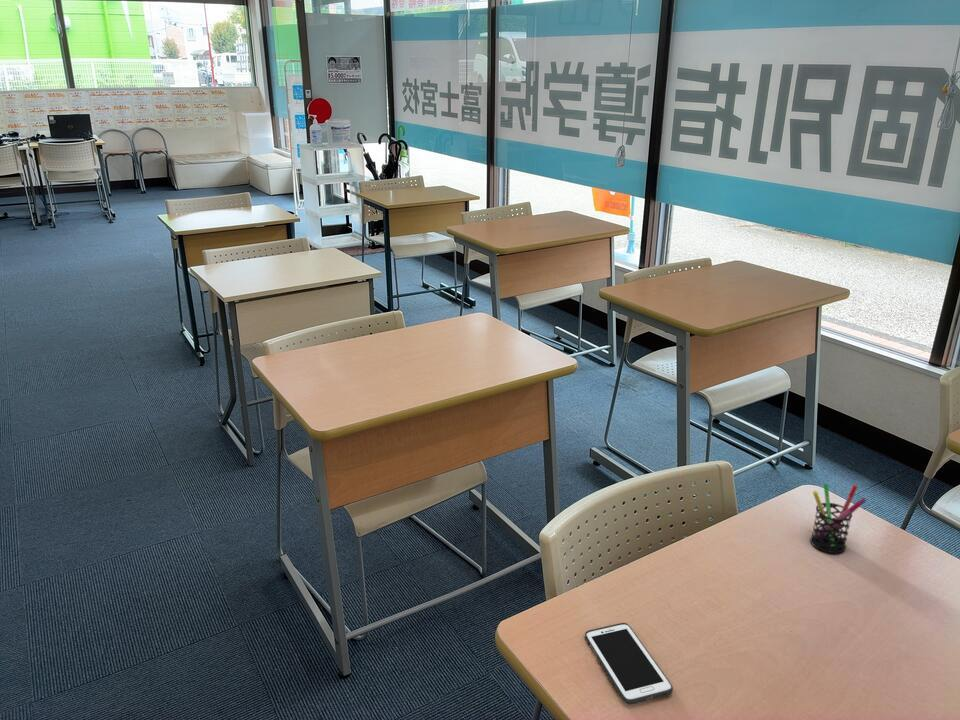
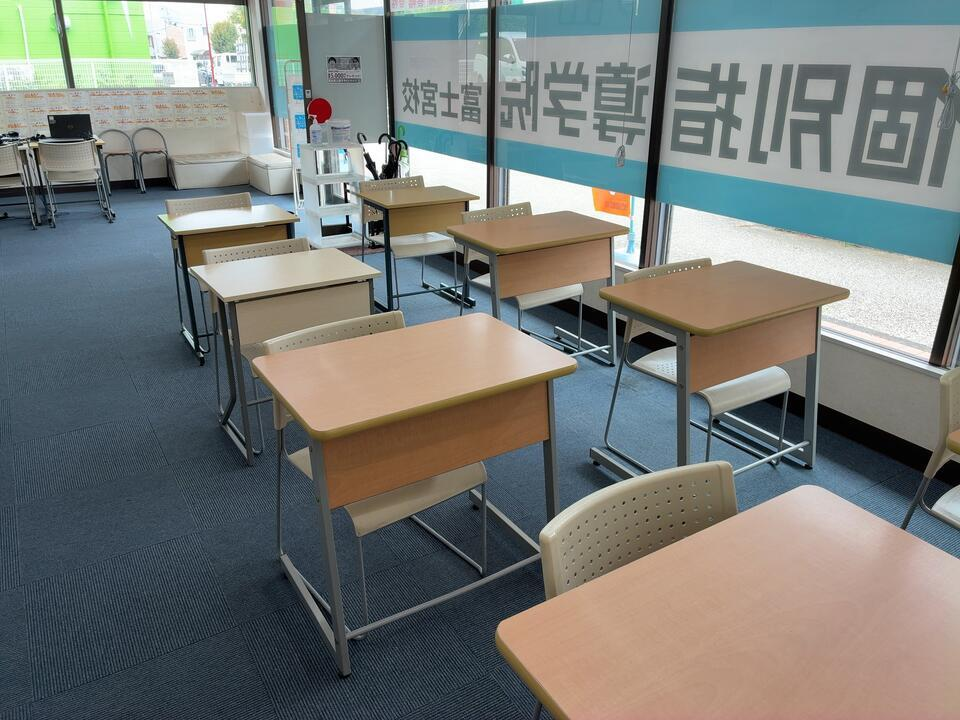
- pen holder [809,483,867,554]
- cell phone [584,622,674,705]
